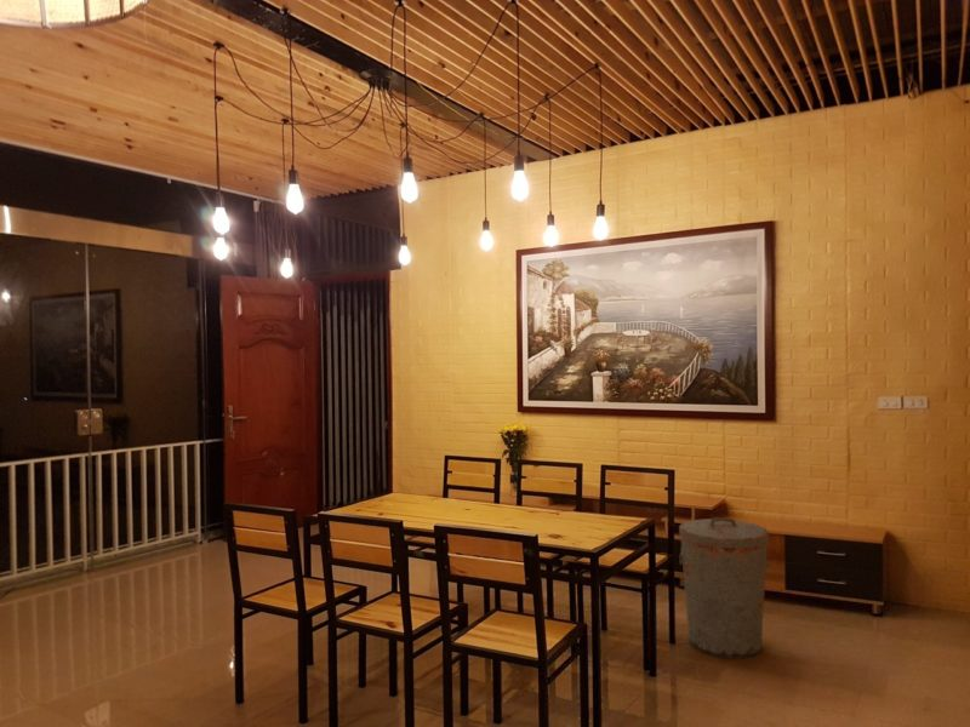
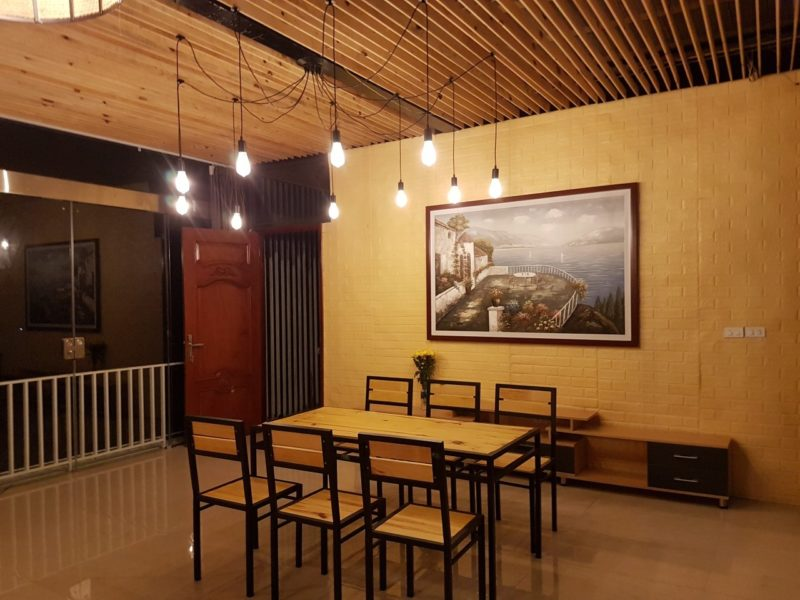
- trash can [678,516,771,659]
